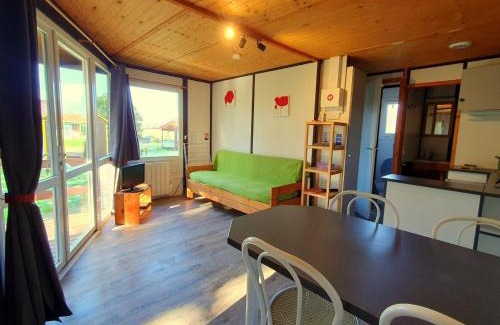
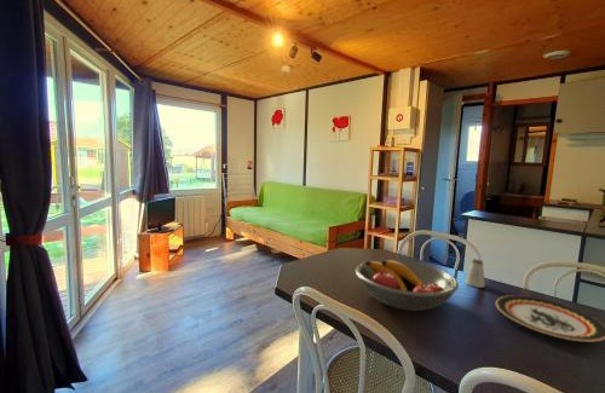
+ saltshaker [465,258,486,289]
+ plate [495,294,605,343]
+ fruit bowl [355,258,460,312]
